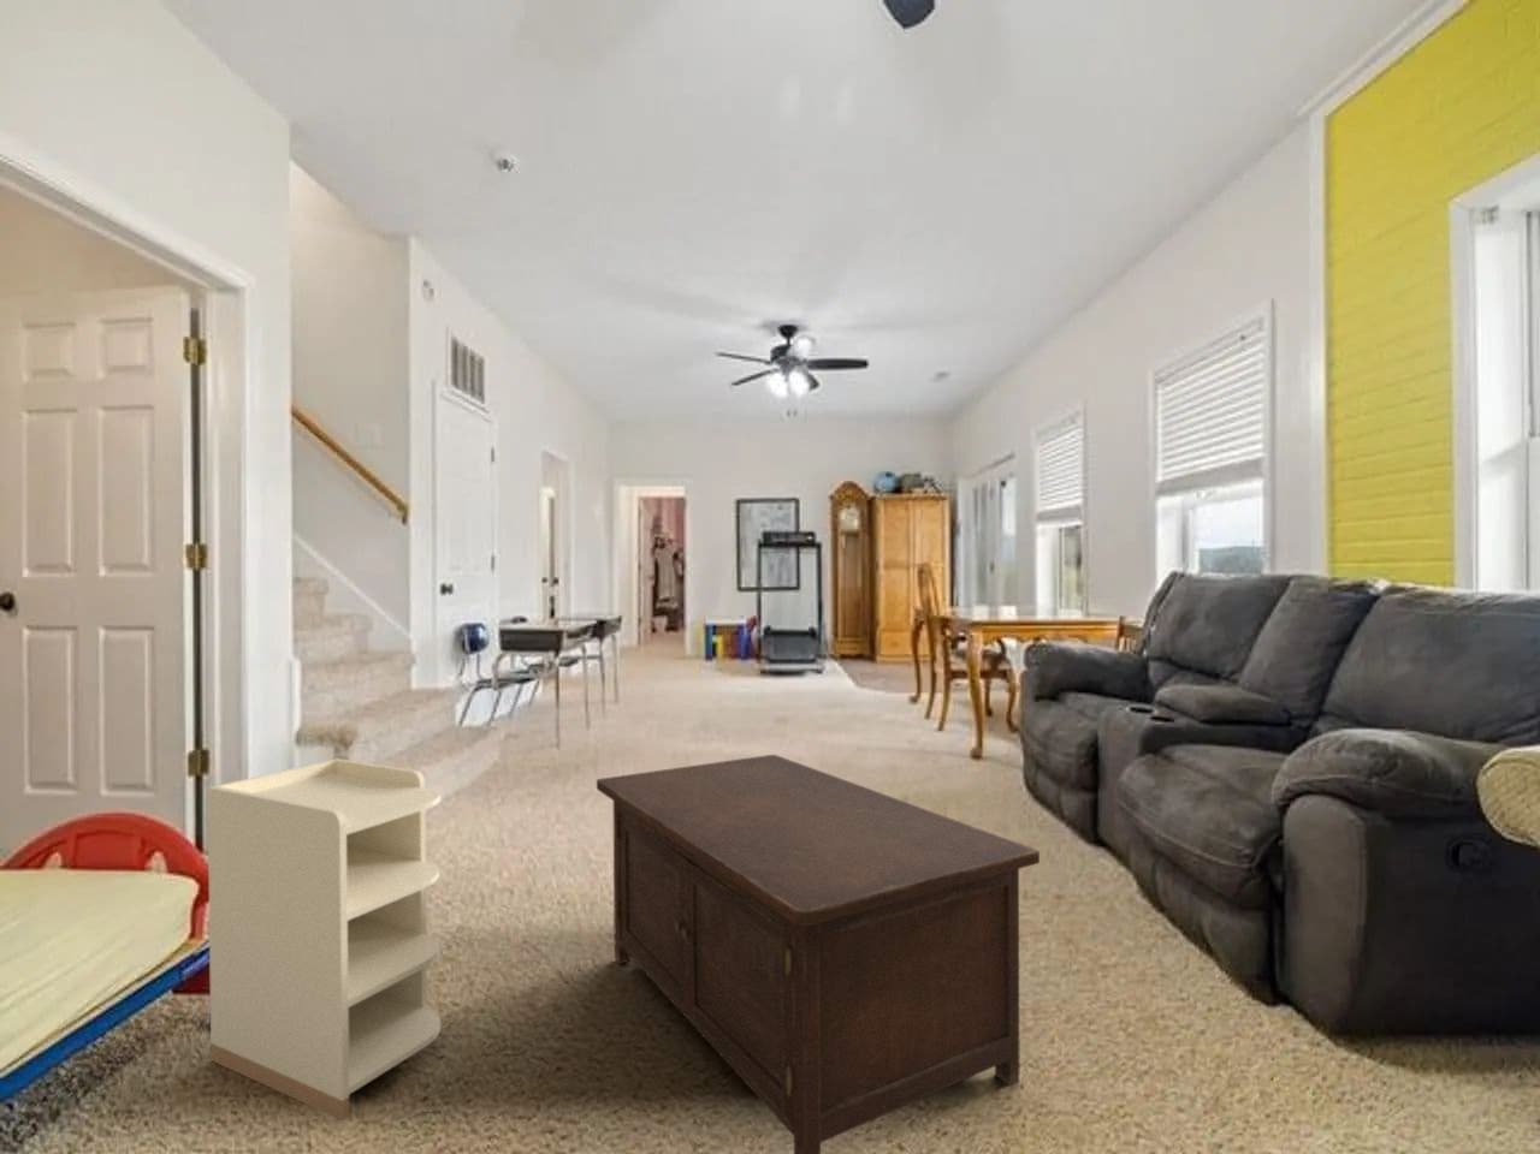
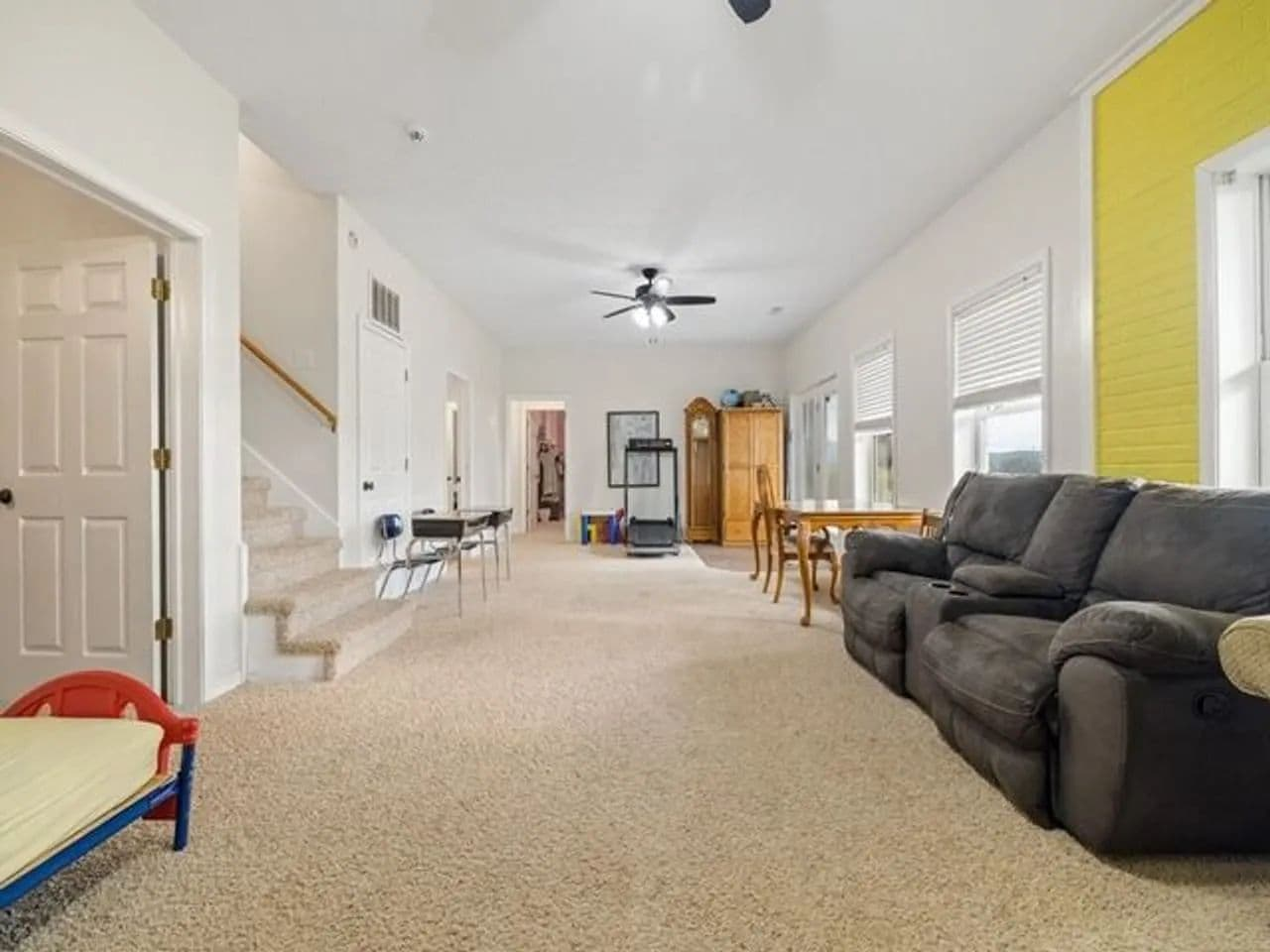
- nightstand [207,758,441,1121]
- cabinet [595,754,1040,1154]
